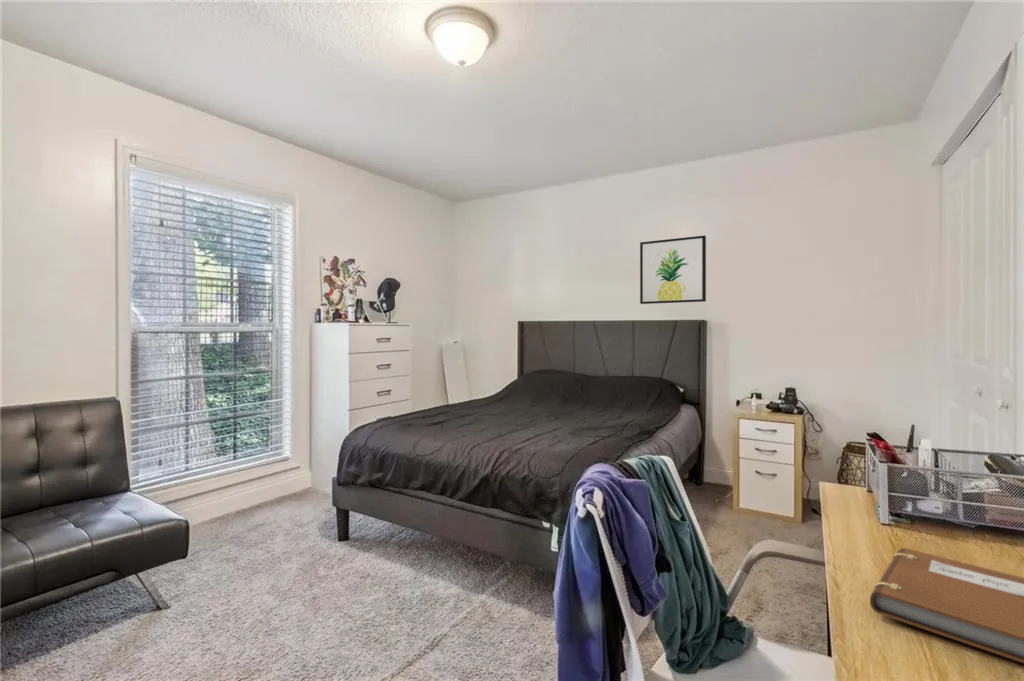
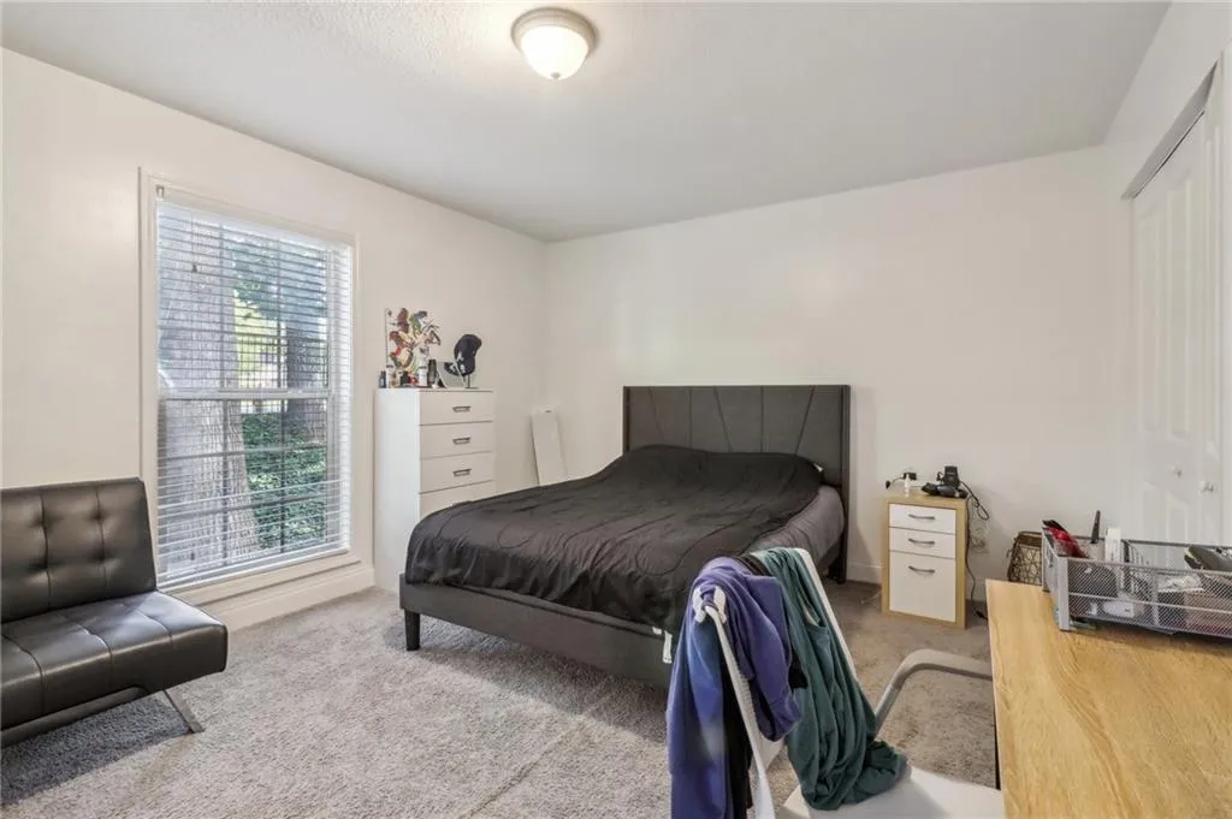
- wall art [639,235,707,305]
- notebook [869,547,1024,664]
